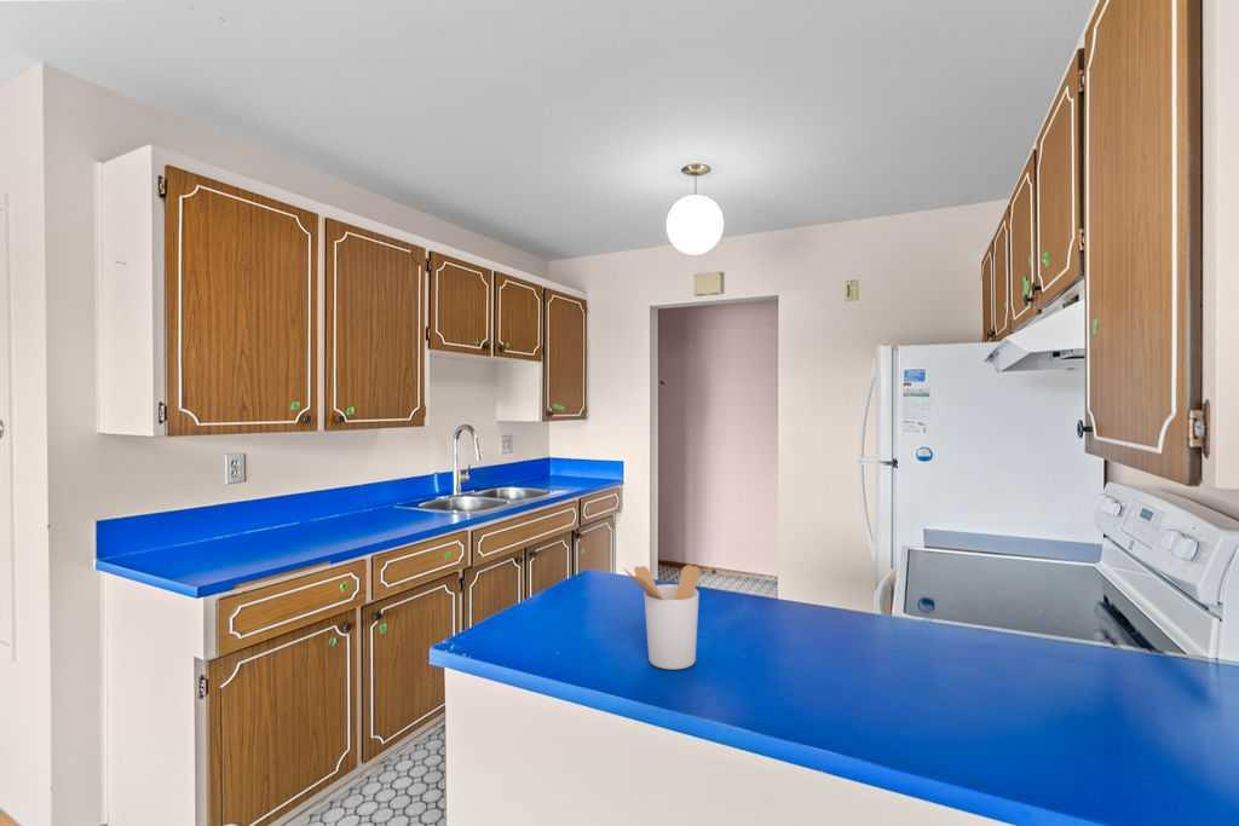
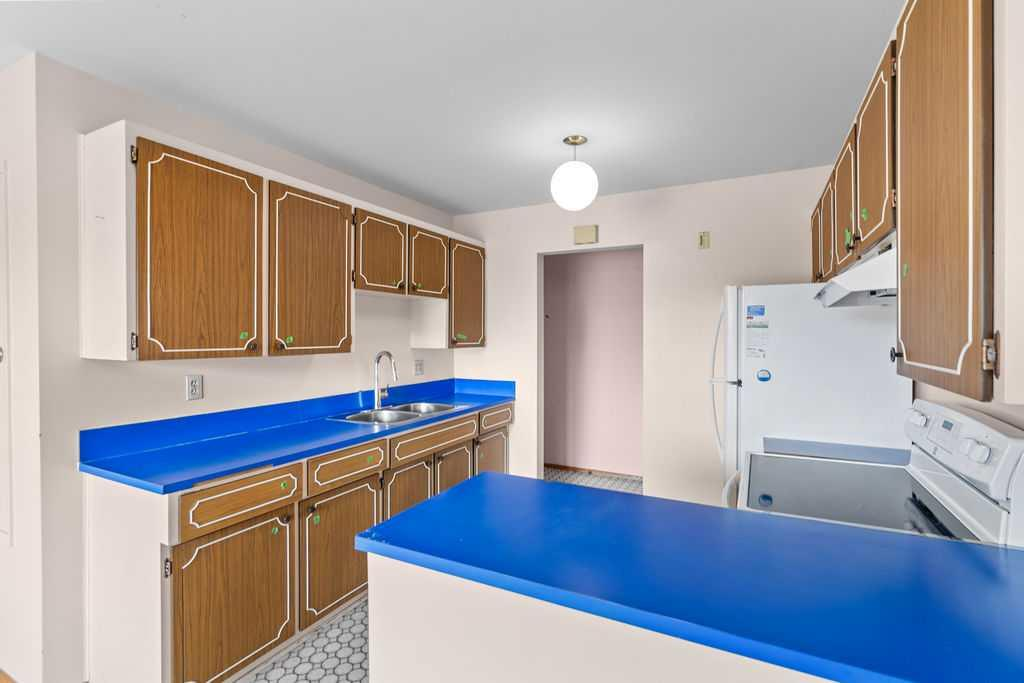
- utensil holder [623,564,702,670]
